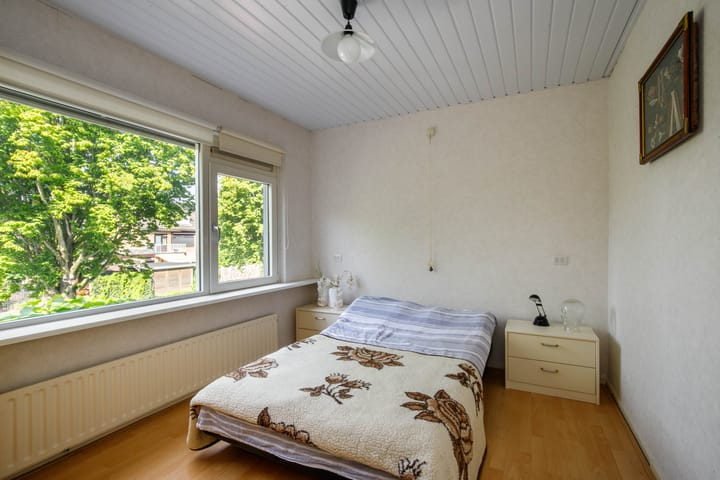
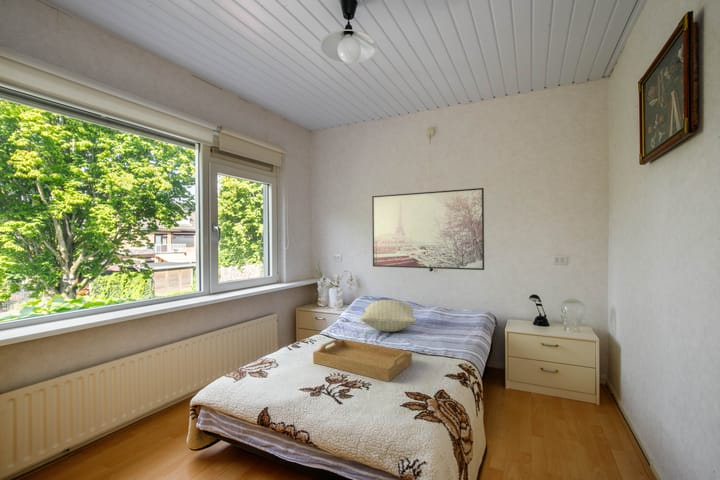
+ serving tray [312,338,413,383]
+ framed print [371,187,485,271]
+ pillow [359,299,418,333]
